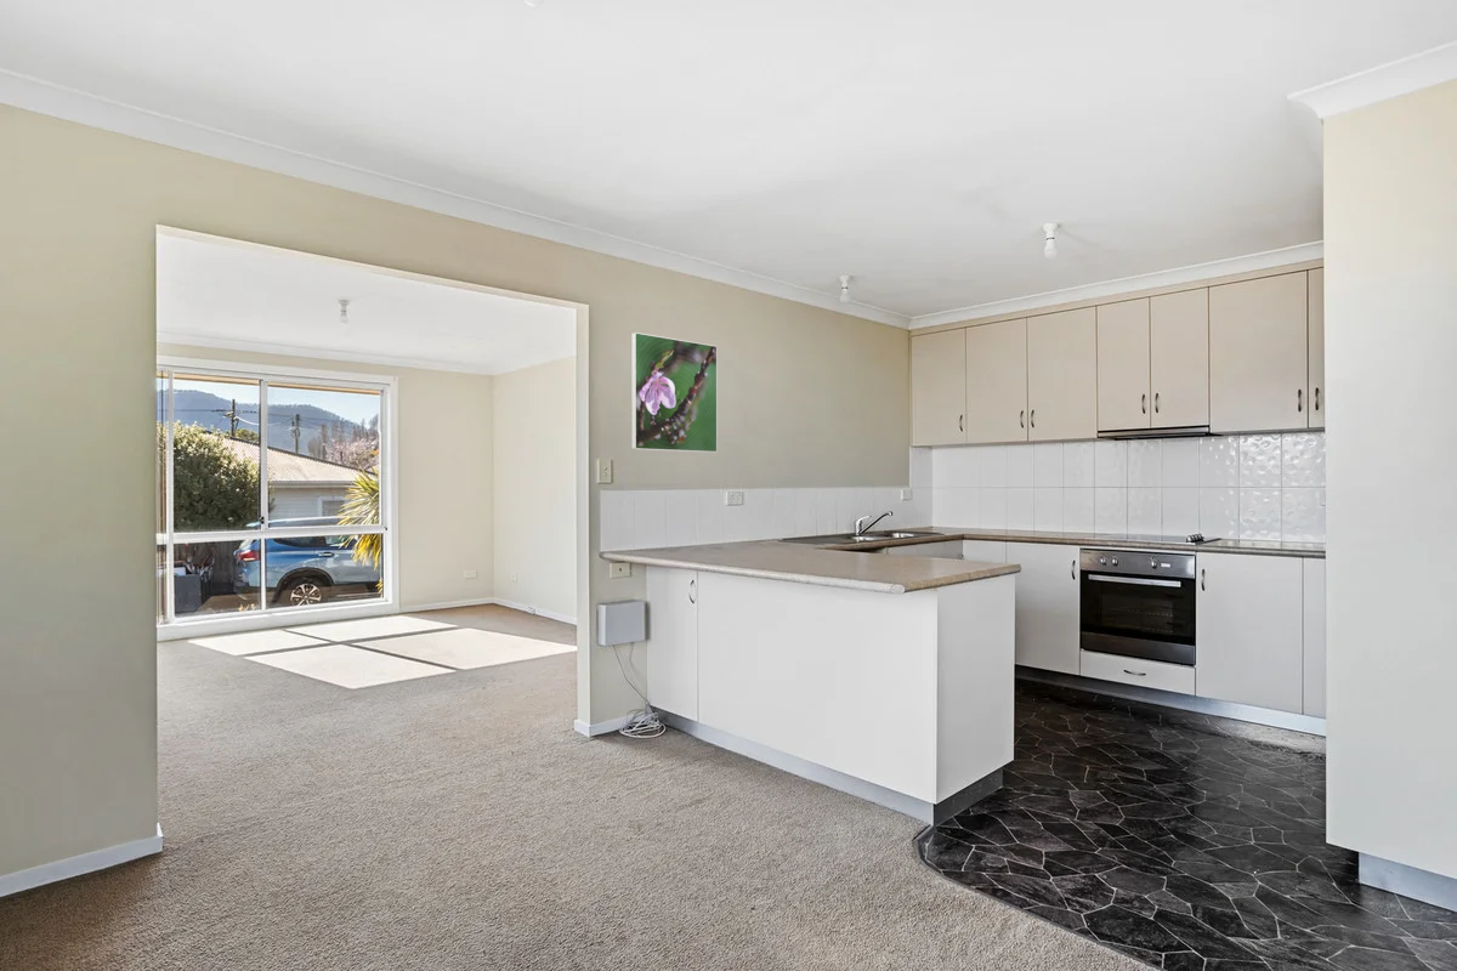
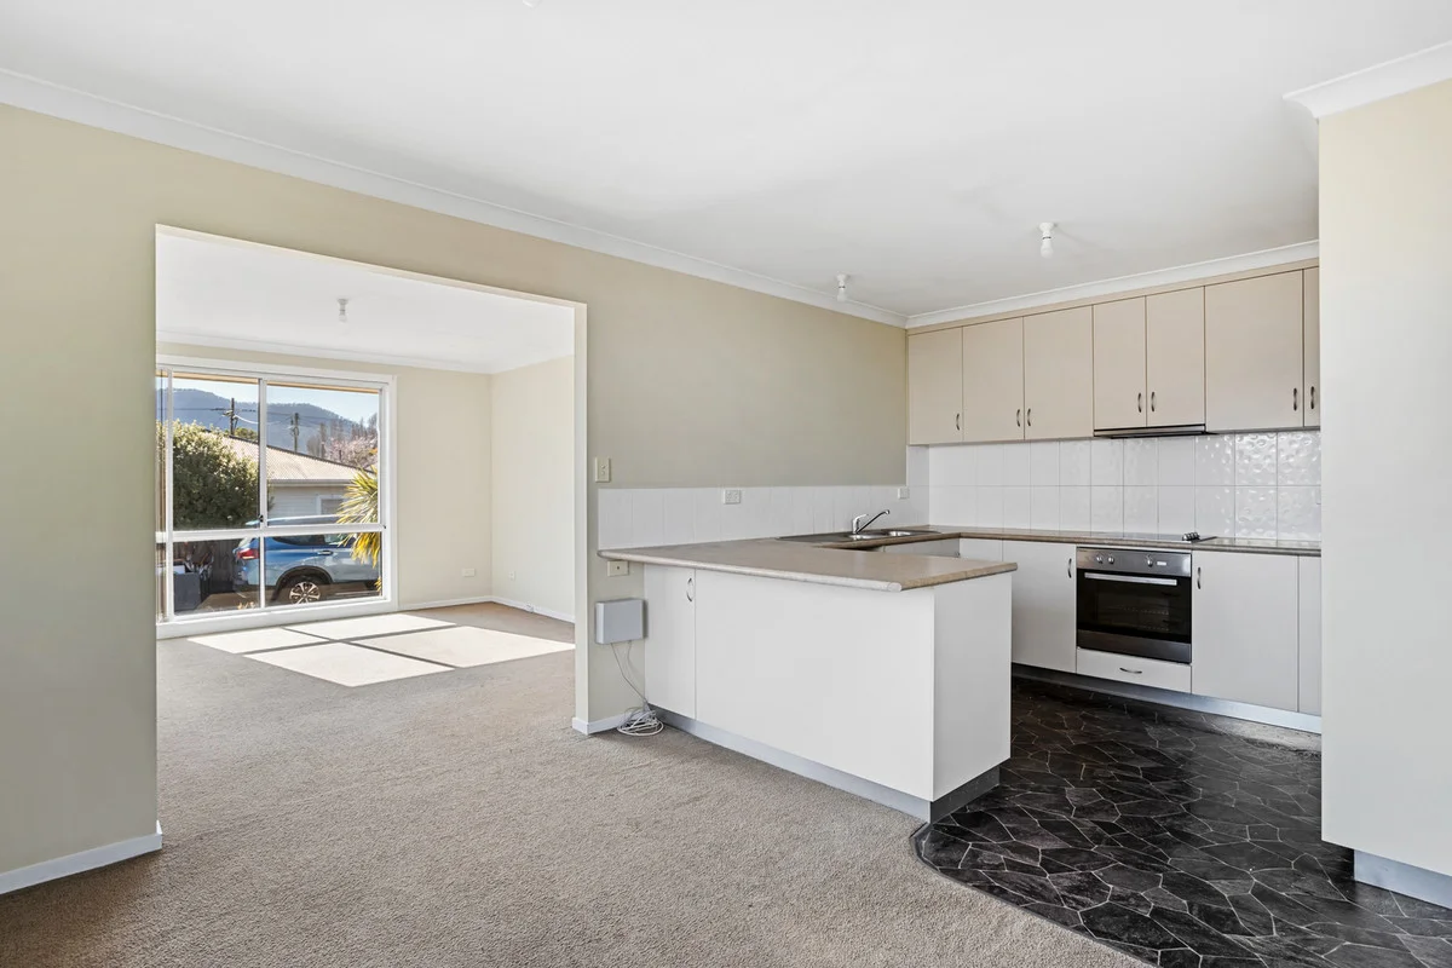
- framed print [630,331,719,454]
